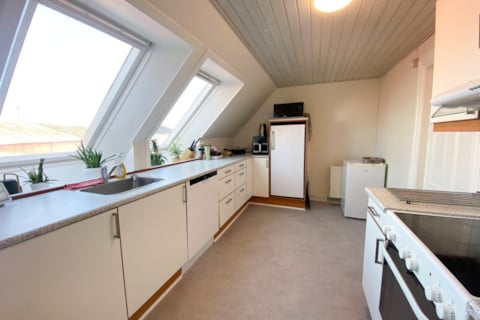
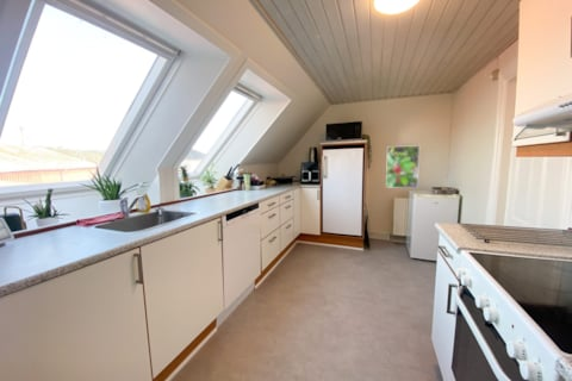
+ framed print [385,144,421,189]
